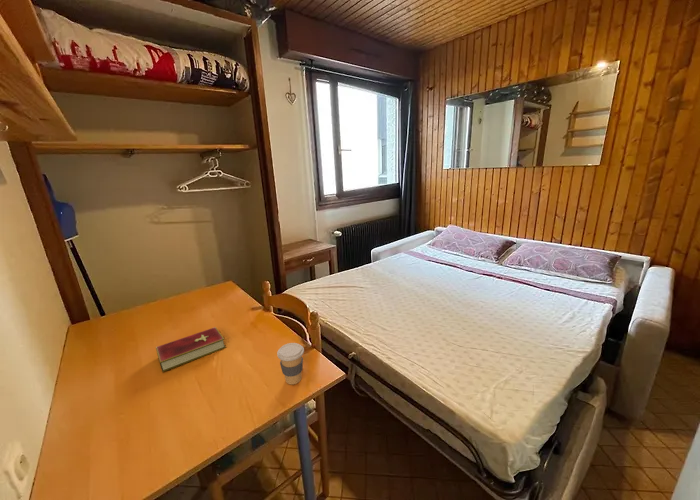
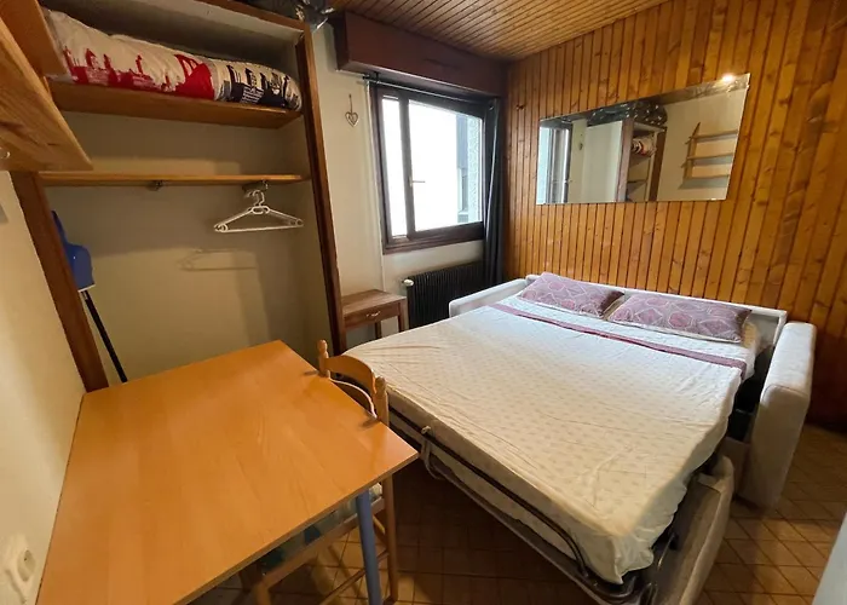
- hardcover book [155,326,227,373]
- coffee cup [276,342,305,385]
